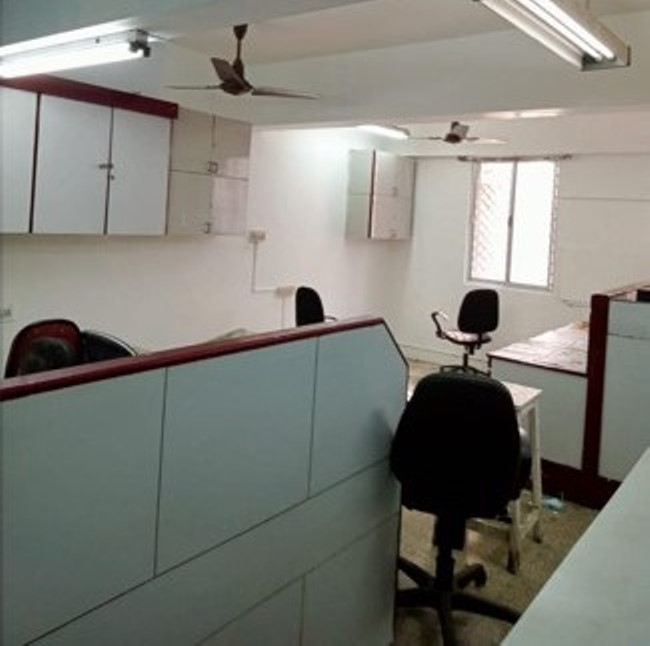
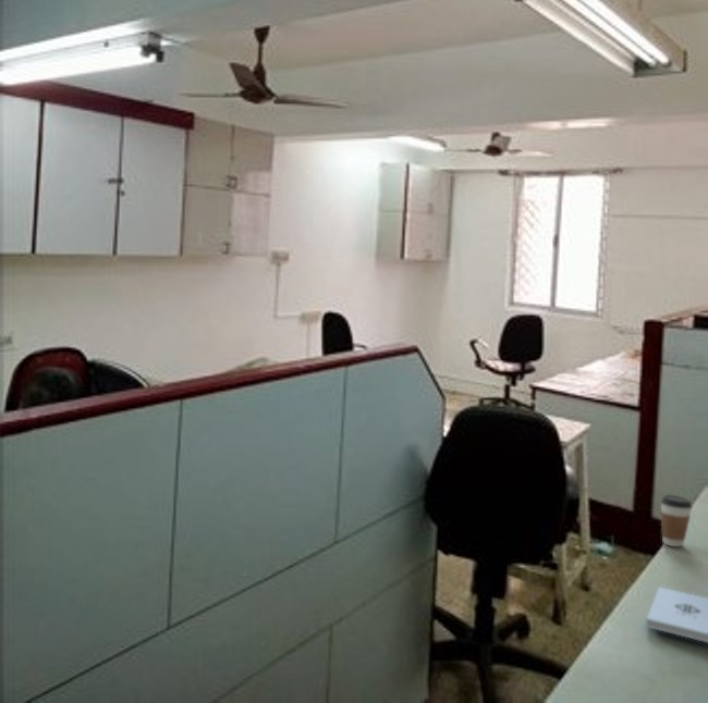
+ notepad [645,585,708,643]
+ coffee cup [660,494,693,547]
